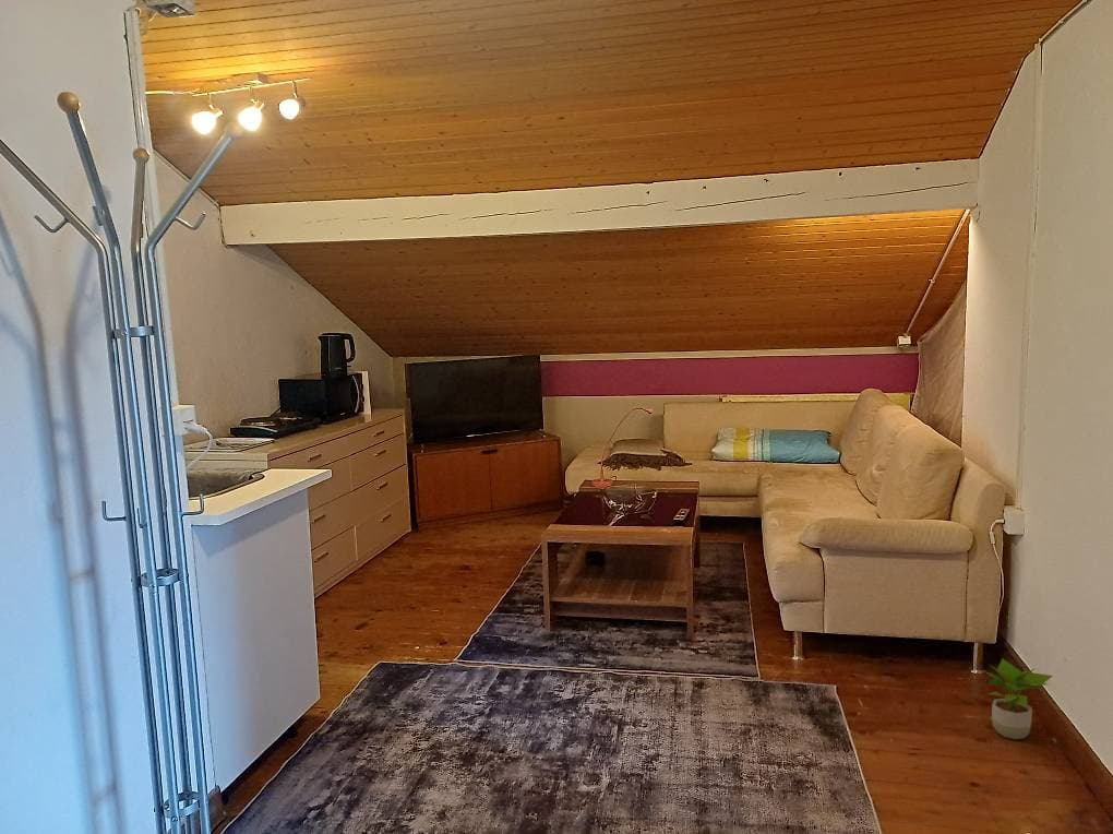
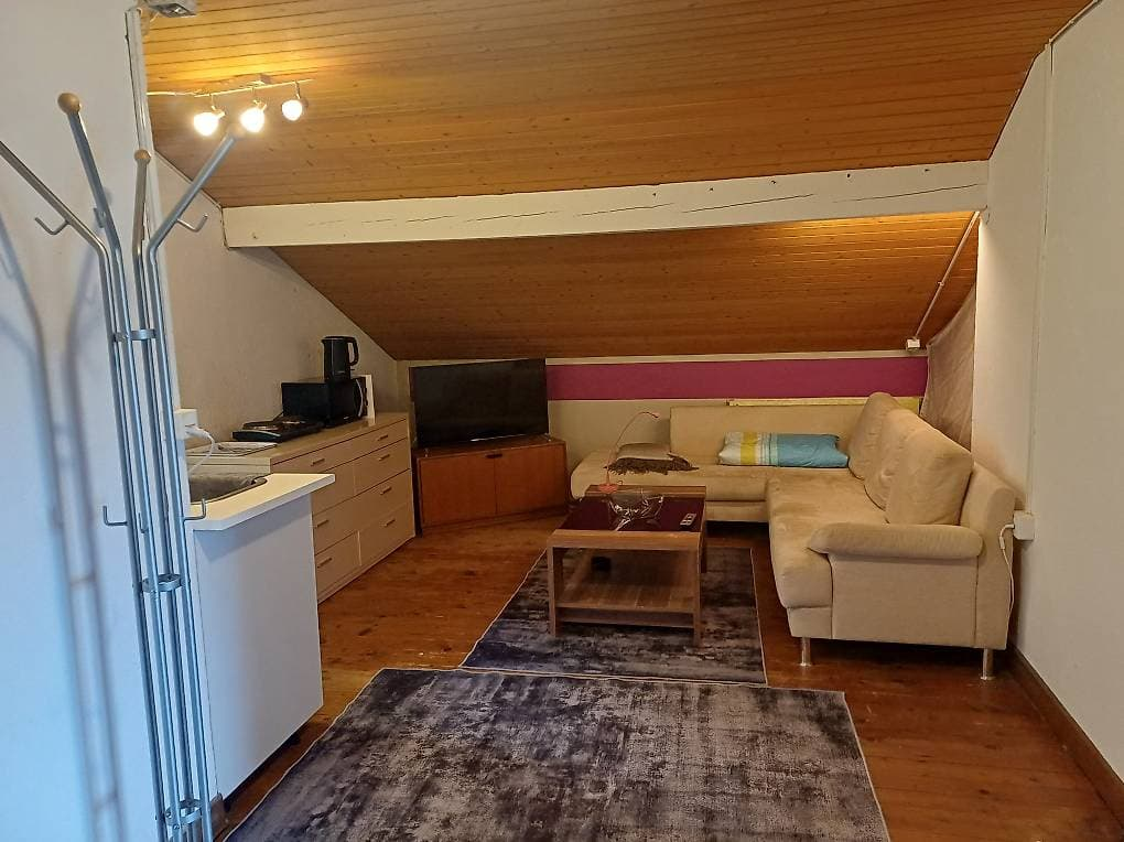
- potted plant [984,657,1054,740]
